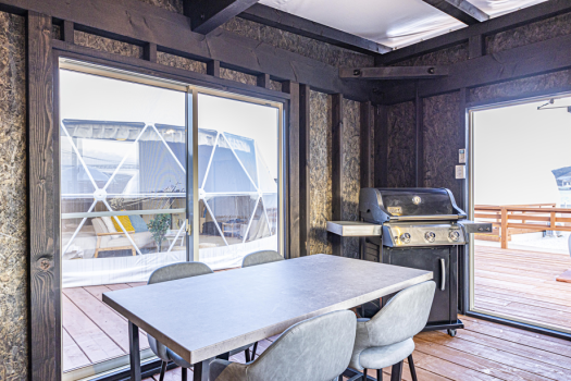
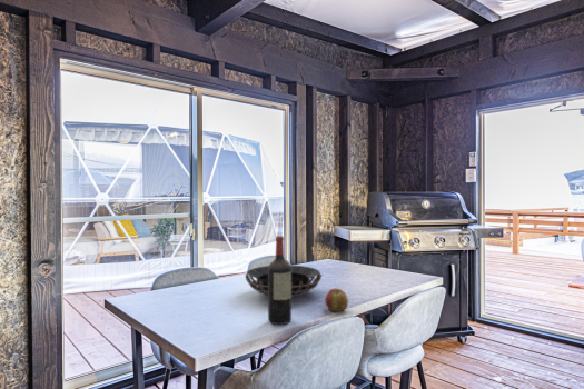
+ apple [324,288,349,312]
+ wine bottle [267,235,293,326]
+ decorative bowl [244,265,323,298]
